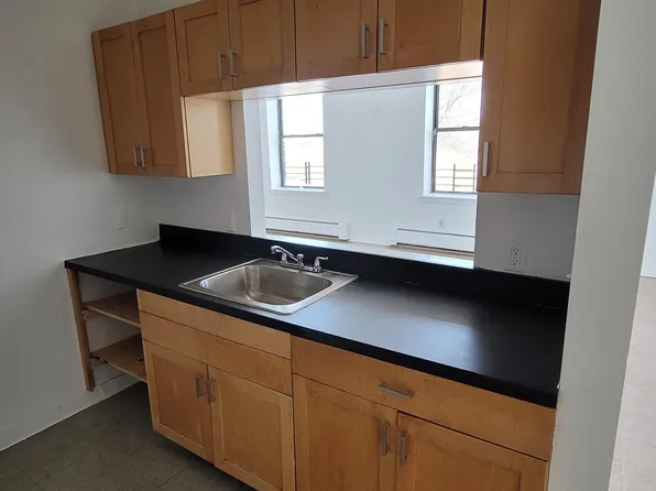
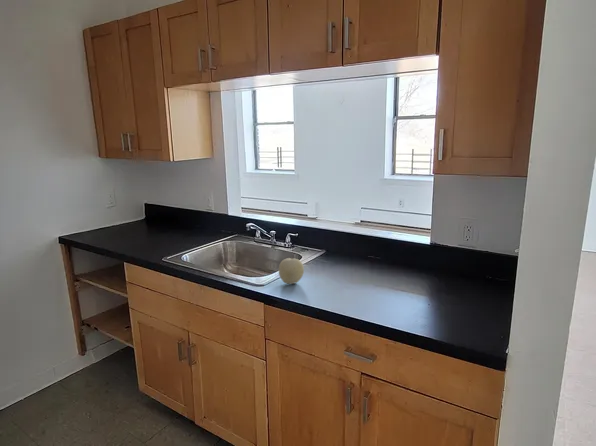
+ fruit [278,257,305,285]
